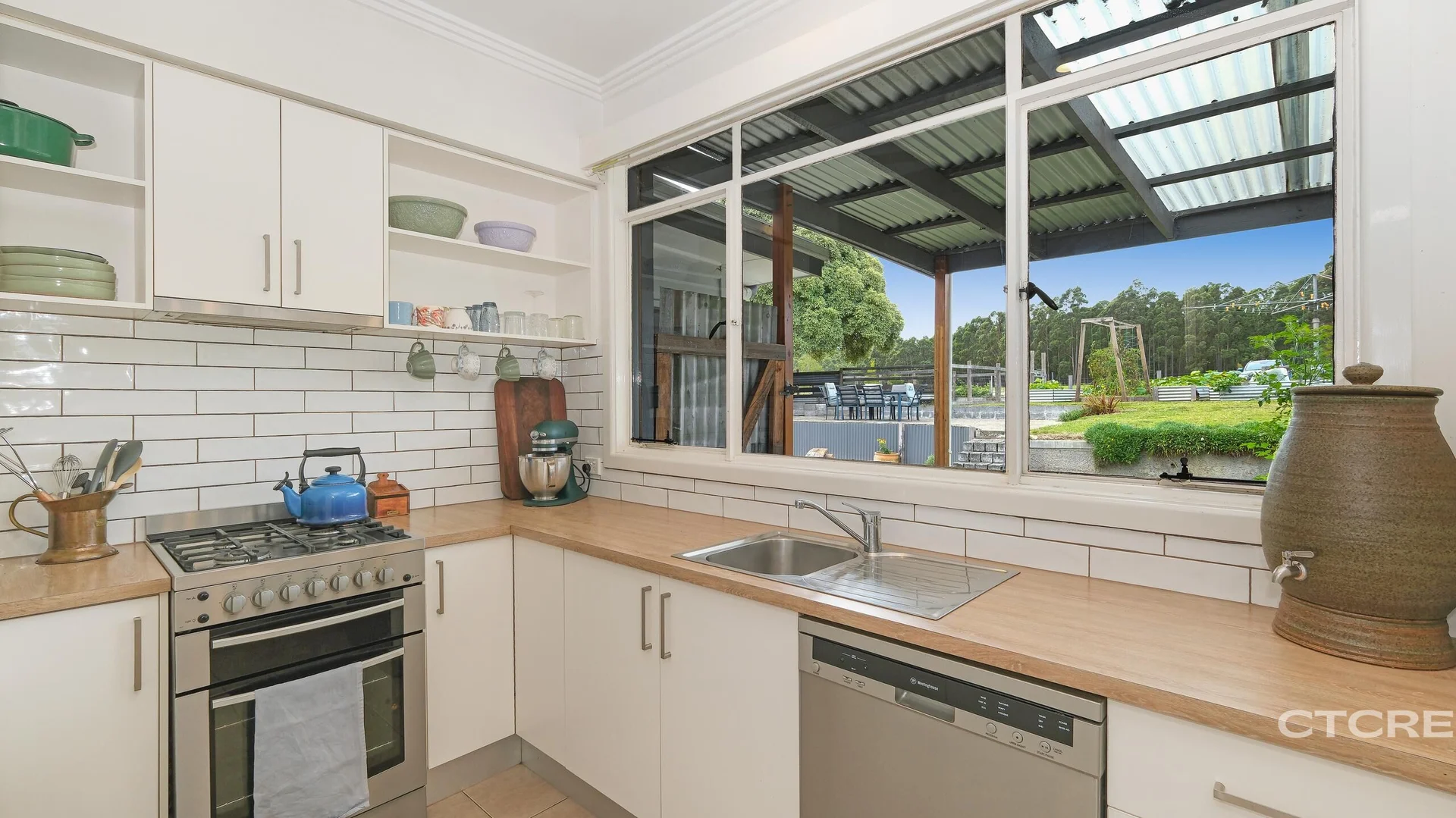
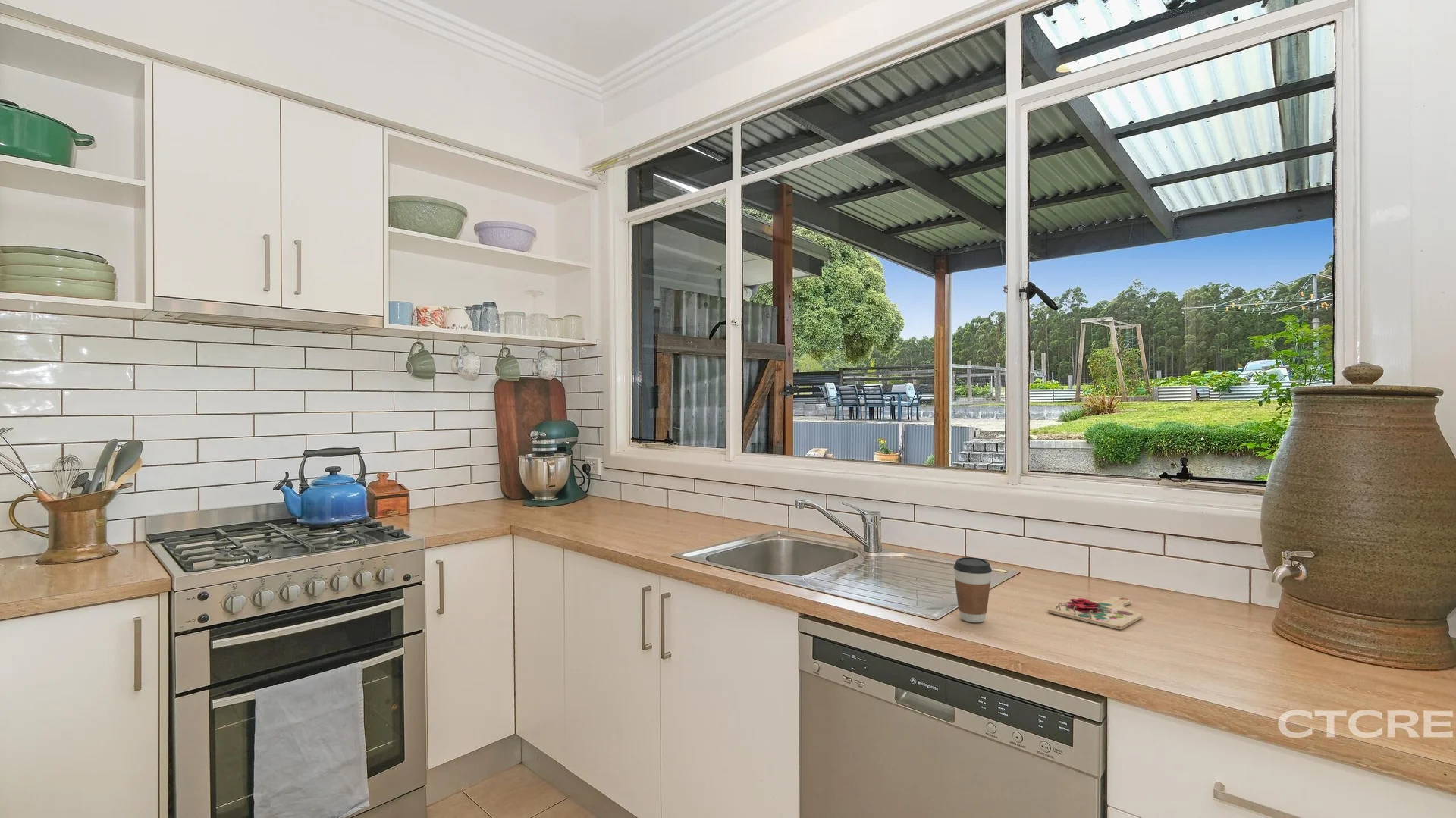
+ coffee cup [952,556,993,623]
+ cutting board [1047,596,1143,630]
